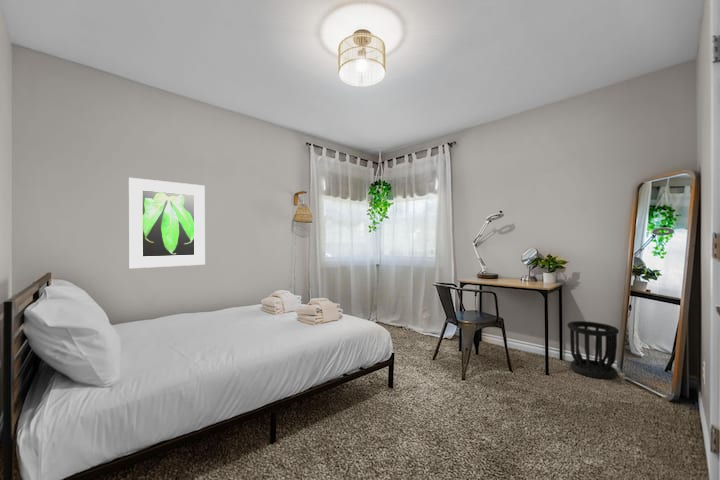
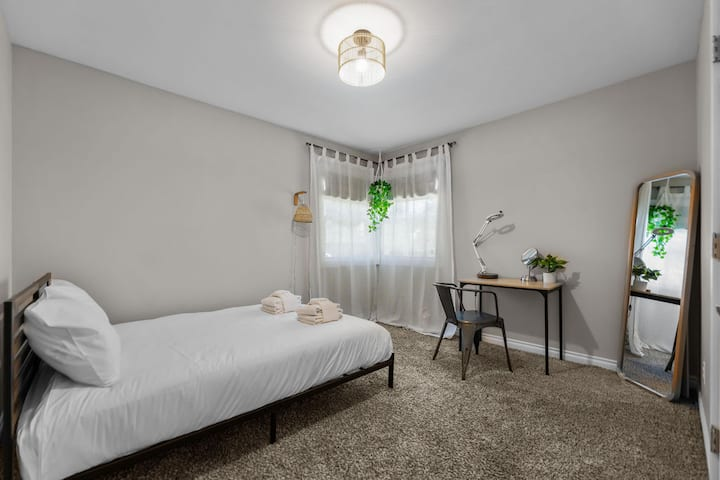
- wastebasket [566,320,620,380]
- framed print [128,177,206,269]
